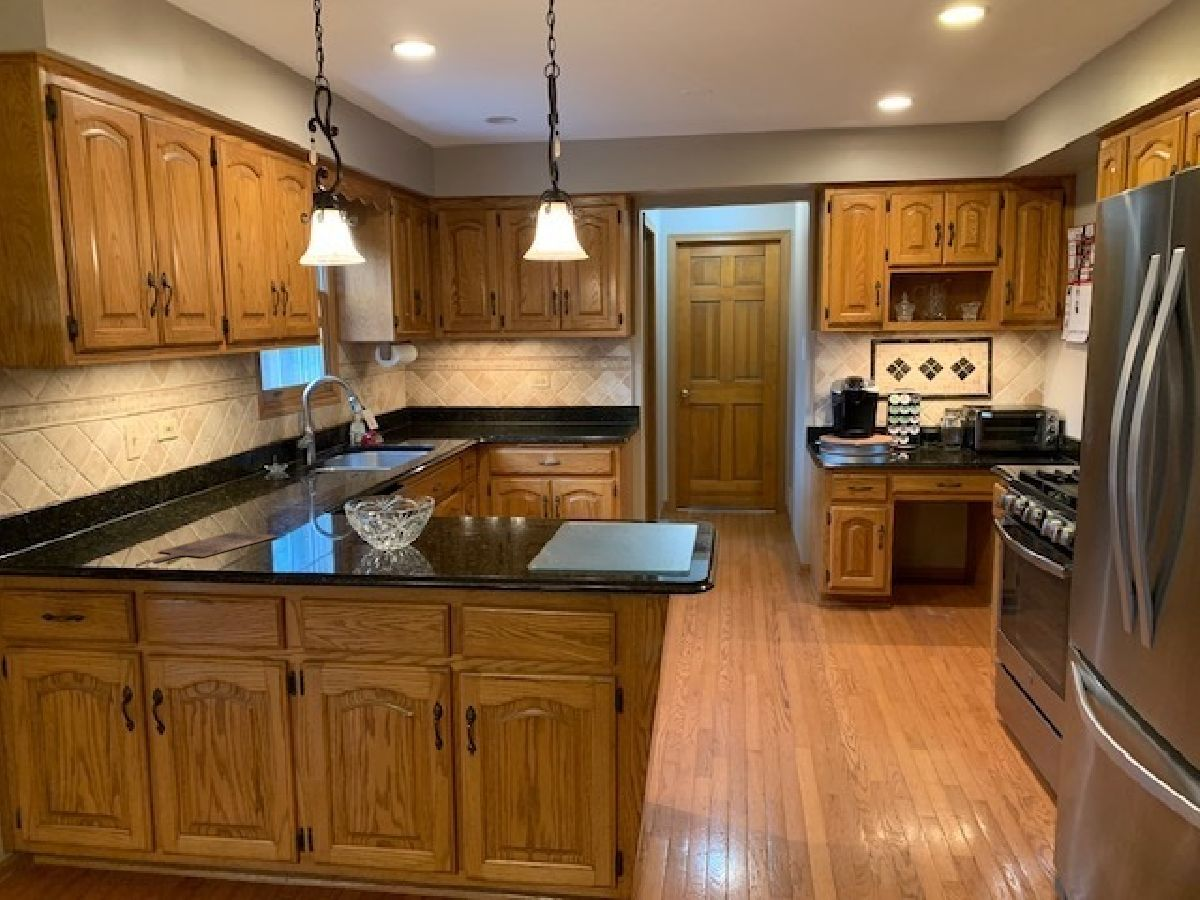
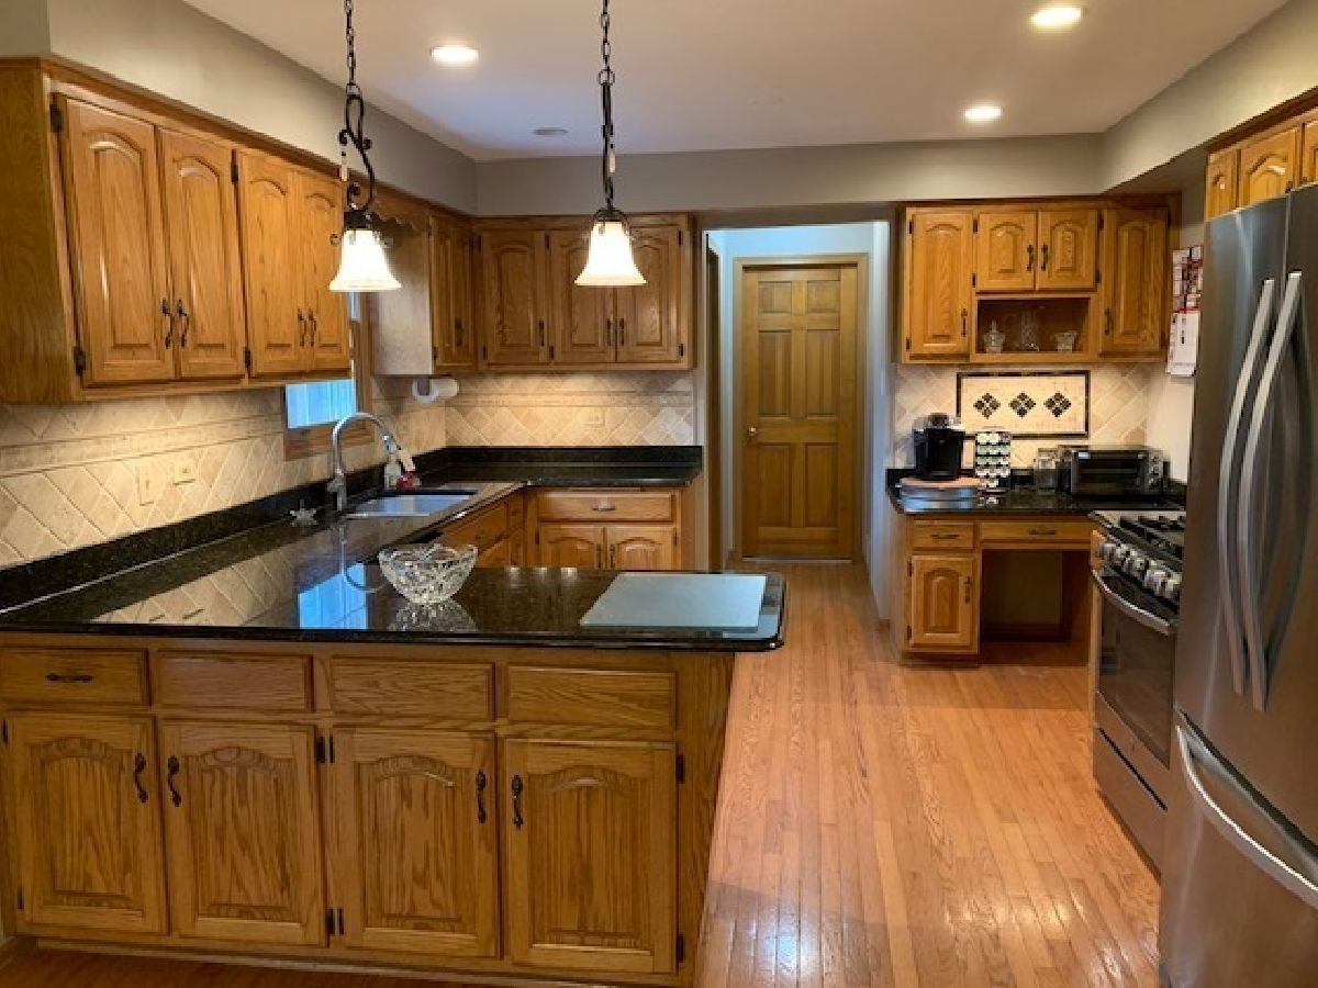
- home sign [146,530,278,569]
